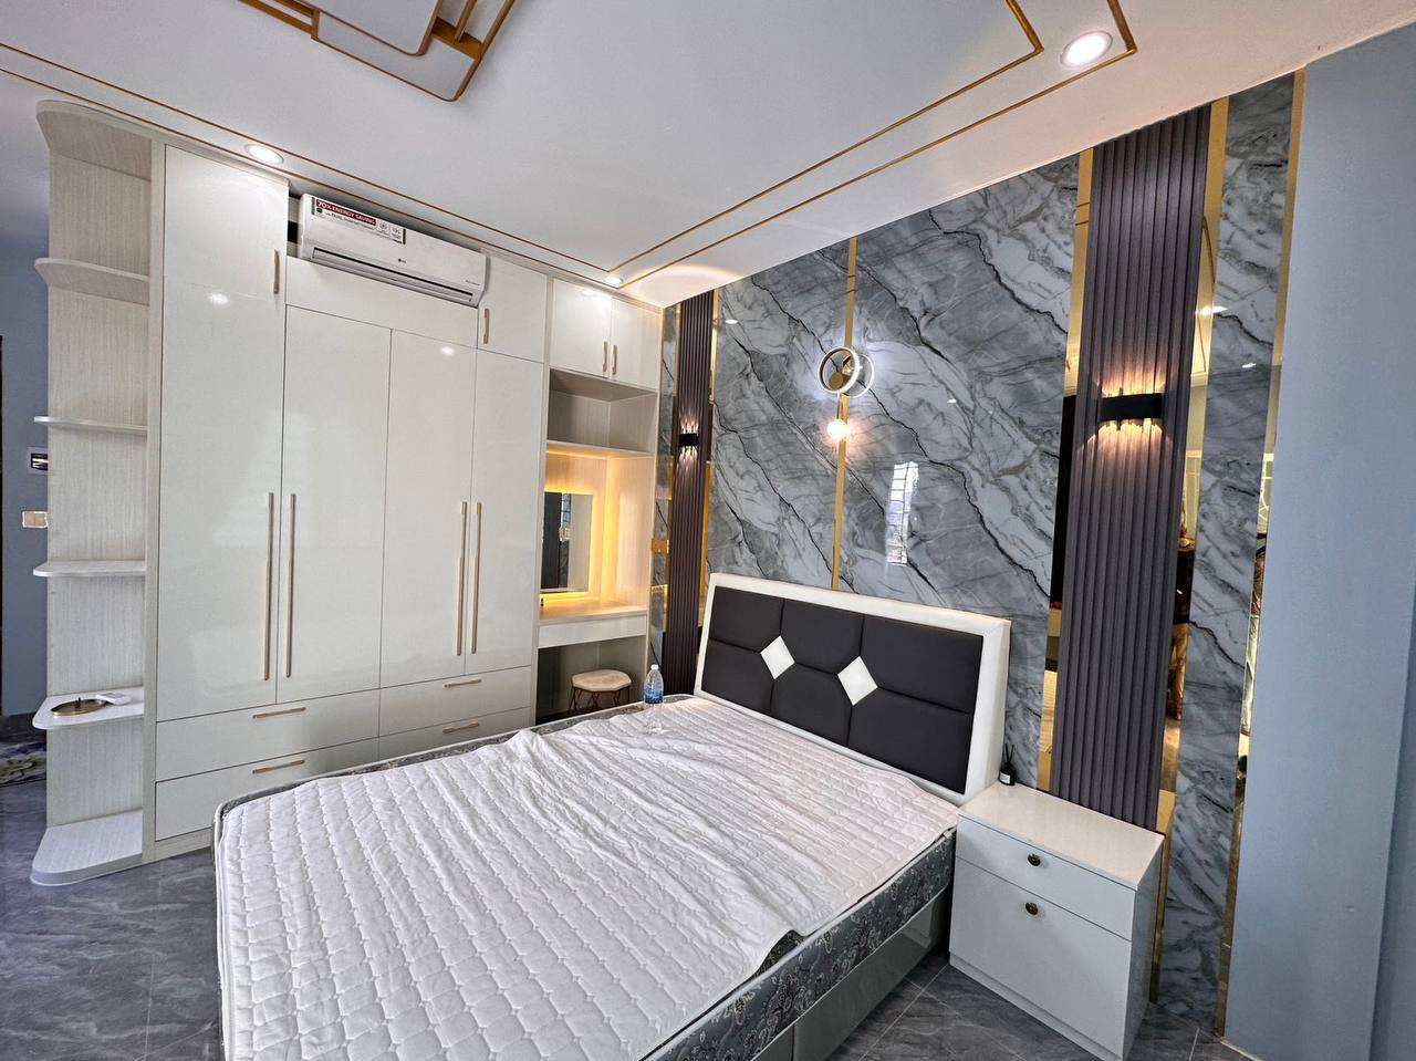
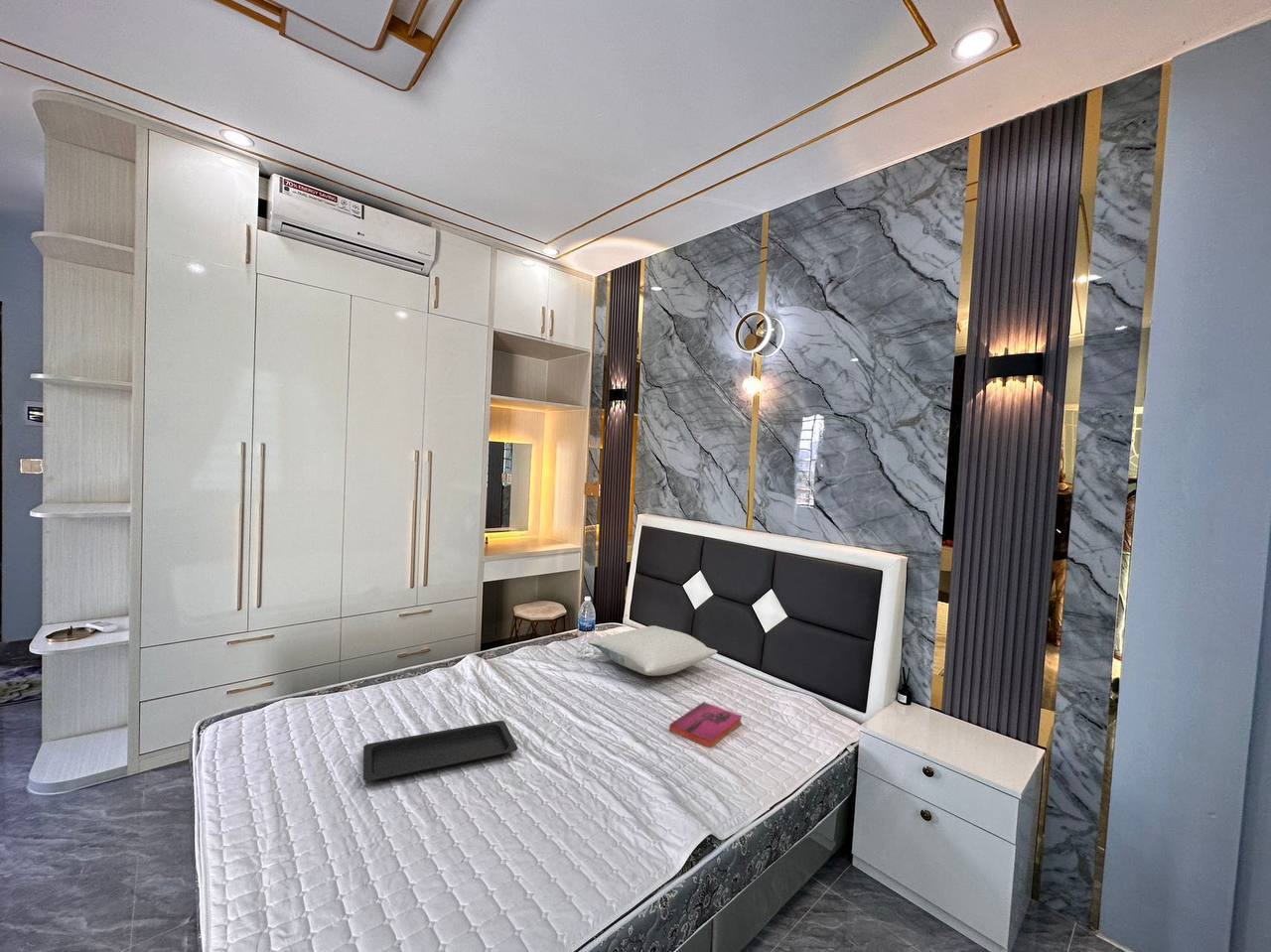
+ hardback book [668,701,744,749]
+ serving tray [362,720,518,782]
+ pillow [588,624,718,677]
